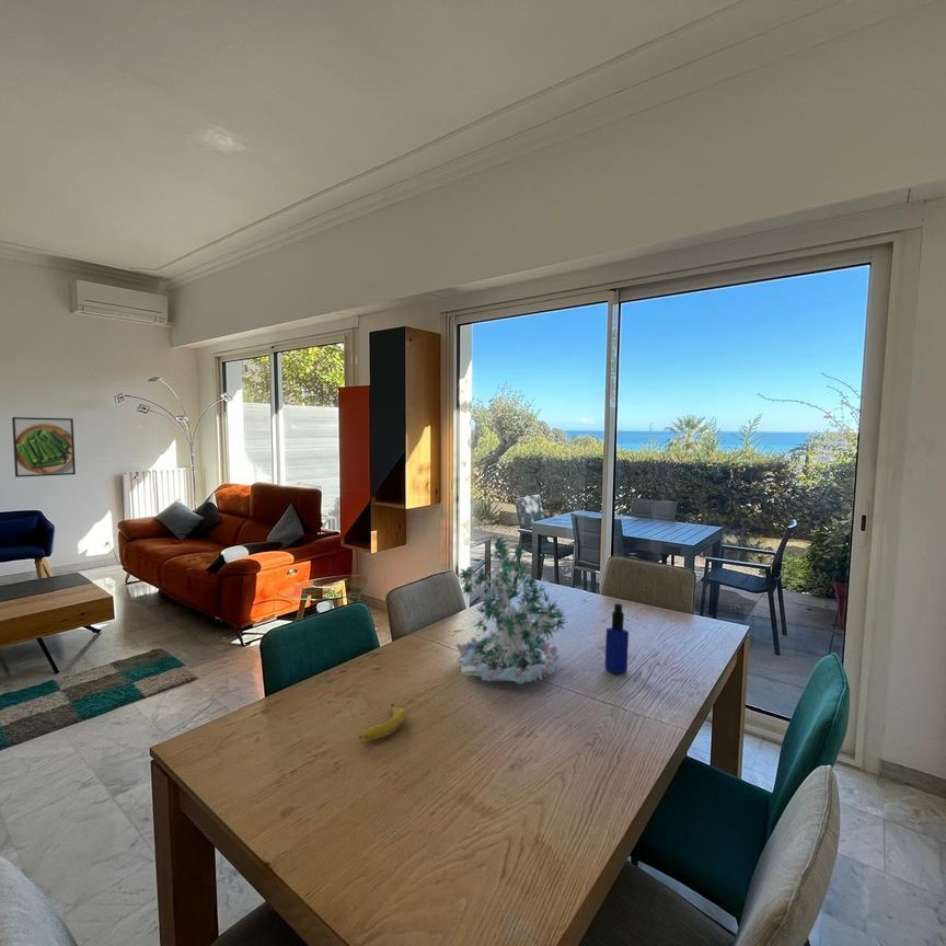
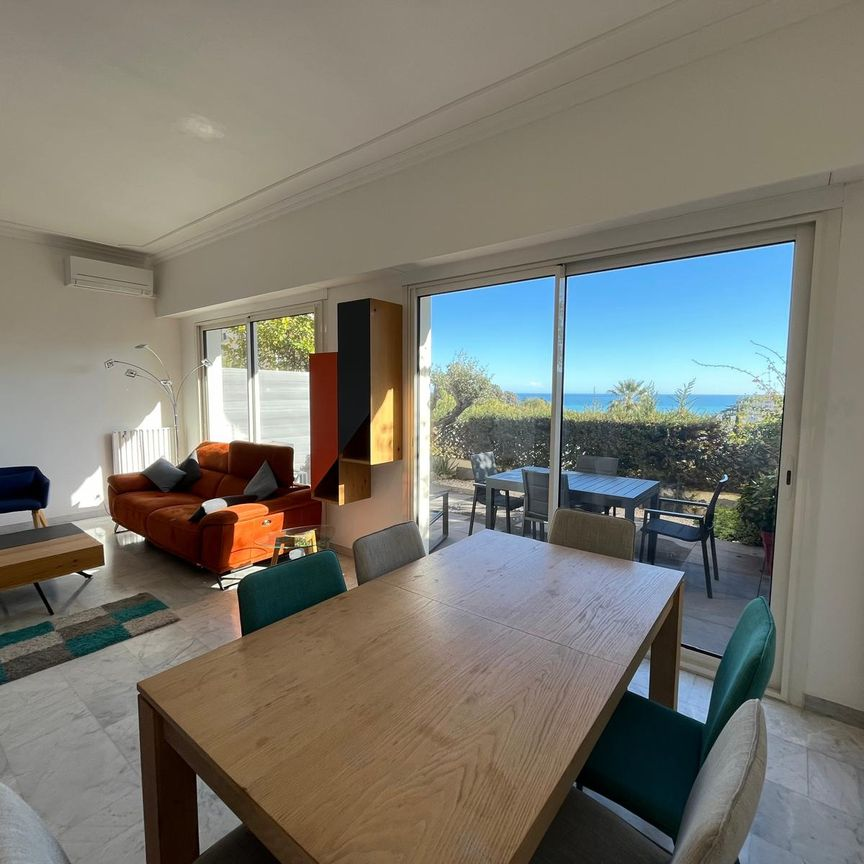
- plant [455,534,569,685]
- banana [358,700,407,741]
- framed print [11,416,77,478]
- bottle [604,602,630,676]
